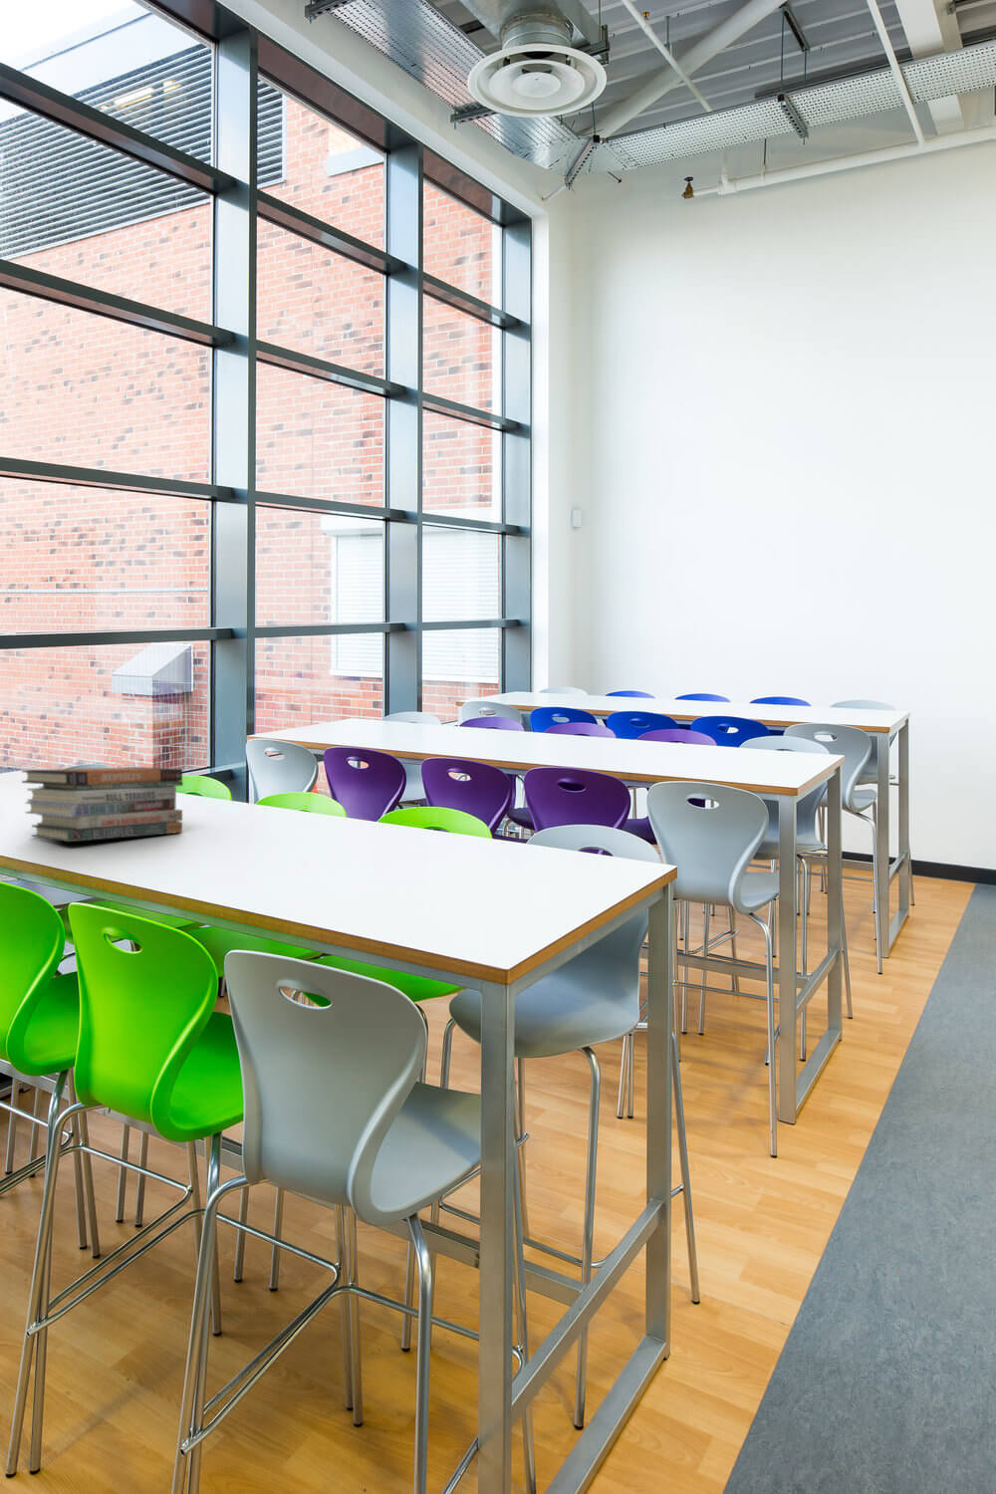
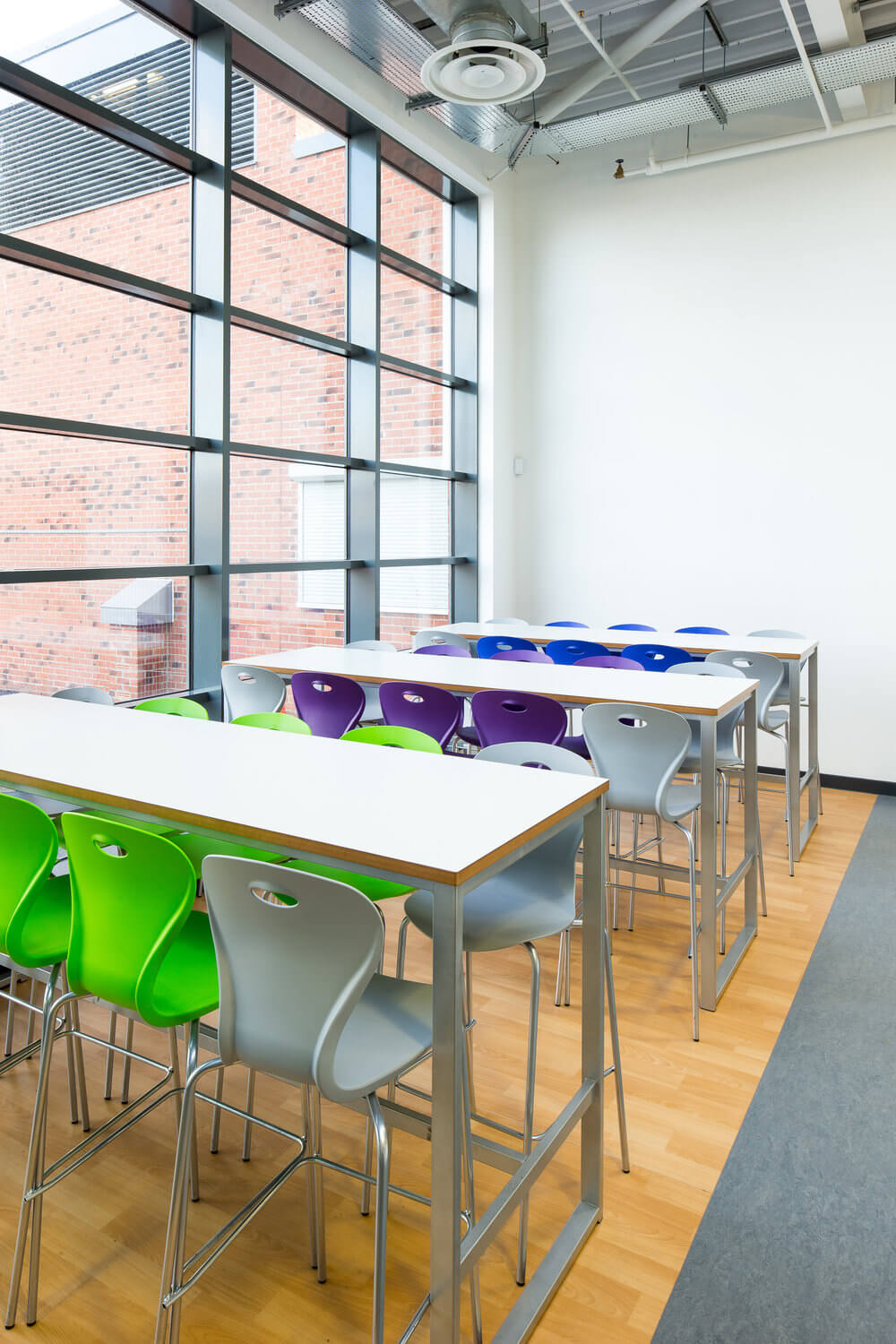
- book stack [21,766,185,843]
